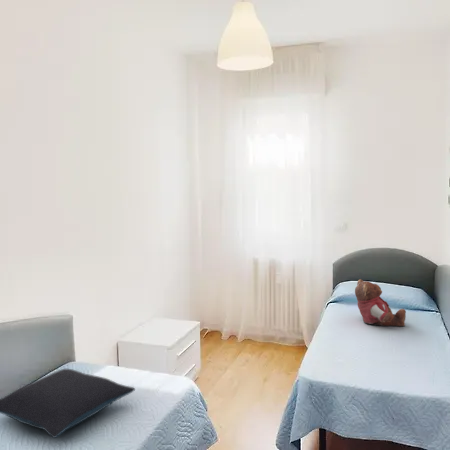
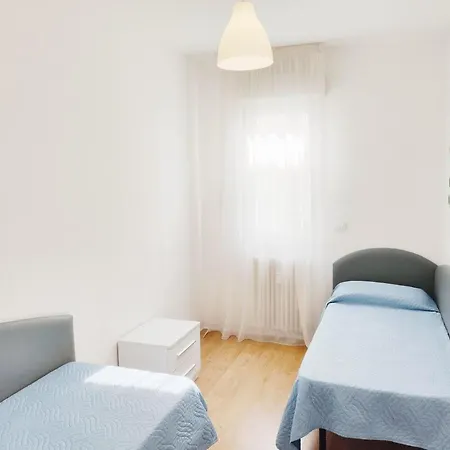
- pillow [0,368,136,439]
- teddy bear [354,278,407,327]
